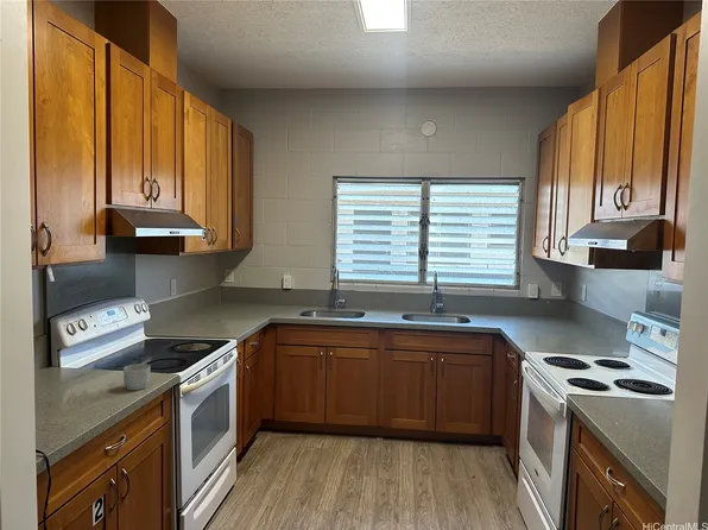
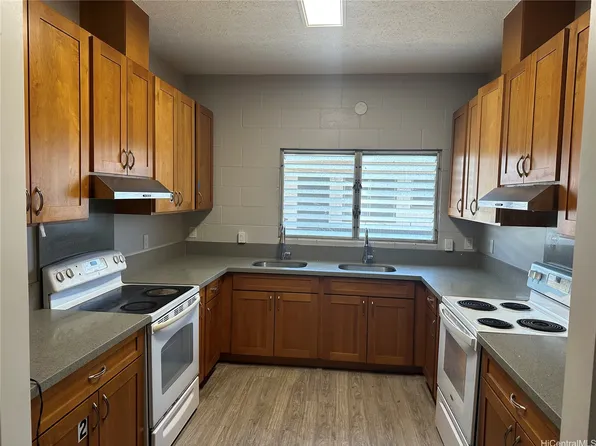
- mug [122,362,151,391]
